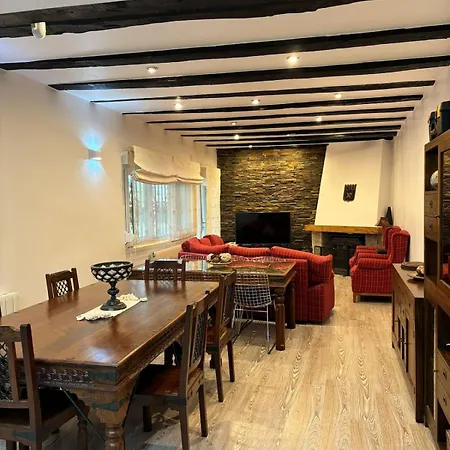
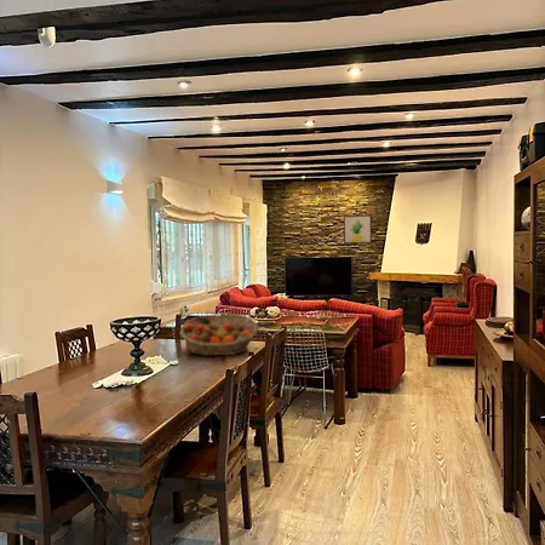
+ wall art [343,214,373,245]
+ fruit basket [178,314,259,357]
